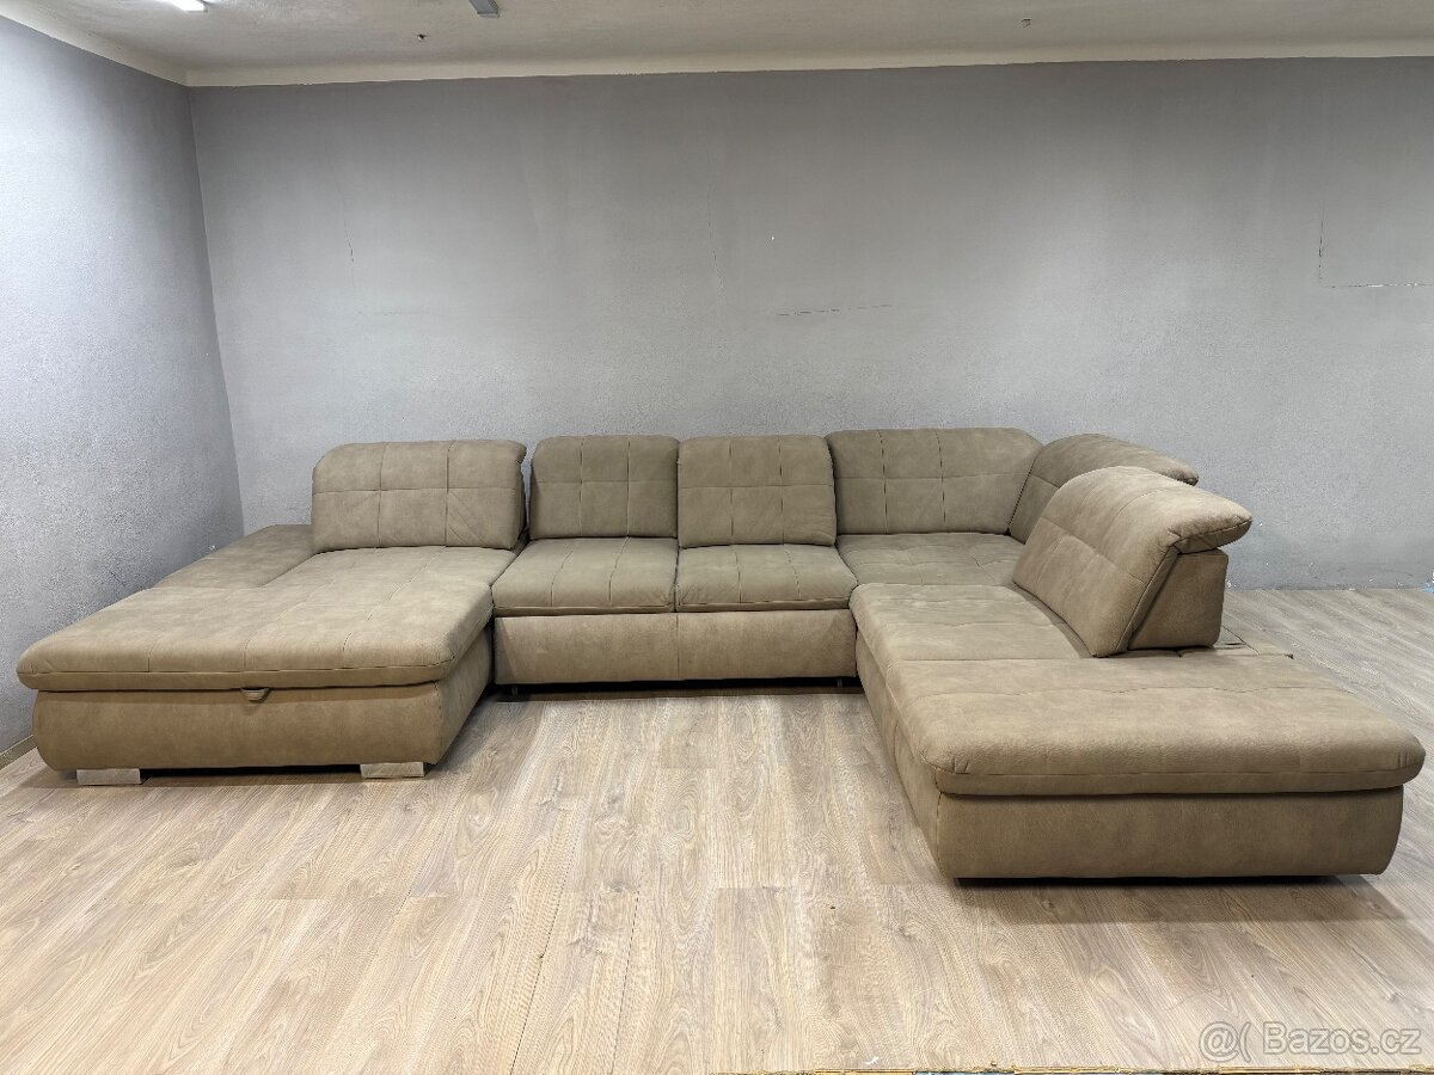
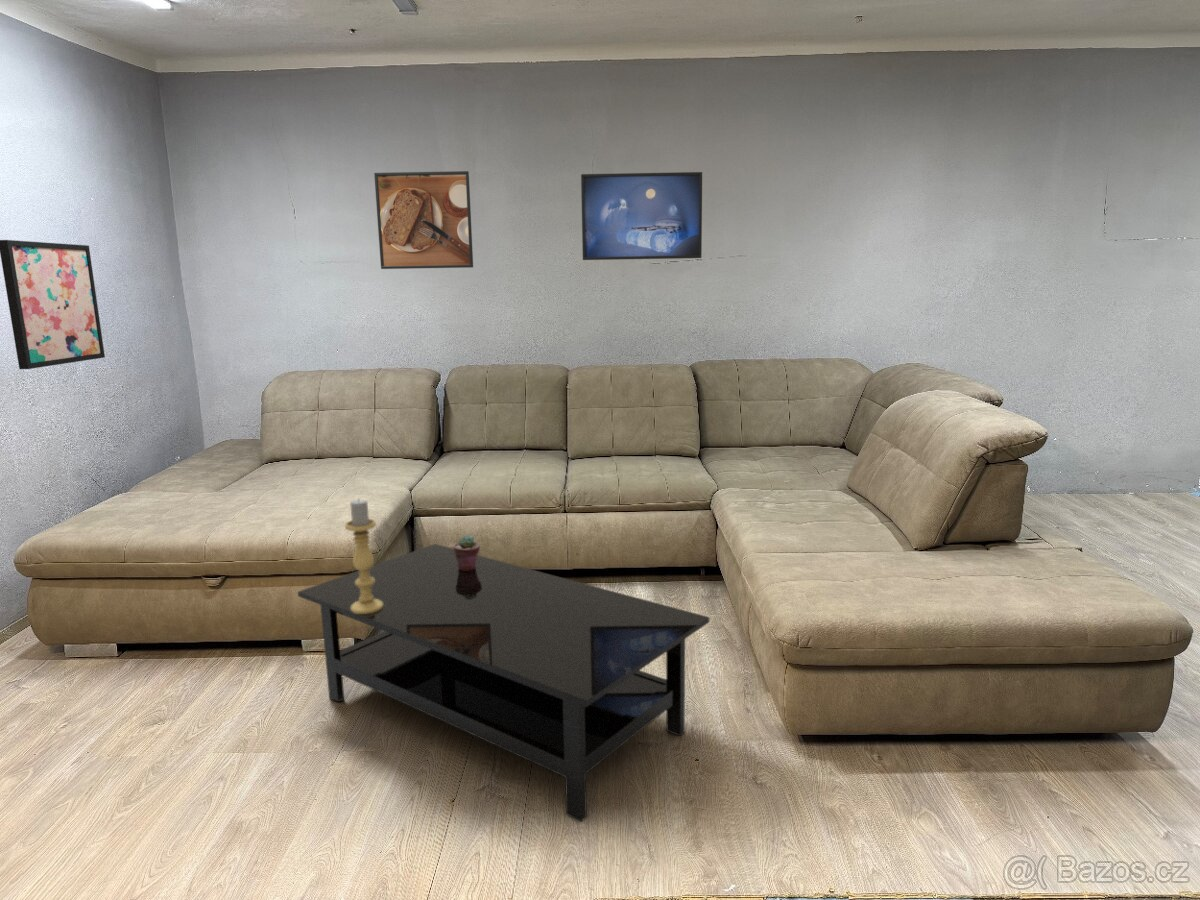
+ coffee table [297,543,711,823]
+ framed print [580,171,703,261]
+ candle holder [344,498,383,614]
+ wall art [0,239,106,370]
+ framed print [373,170,474,270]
+ potted succulent [452,534,481,571]
